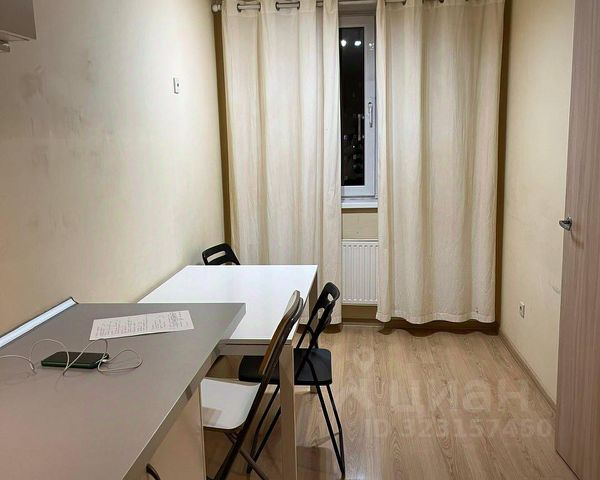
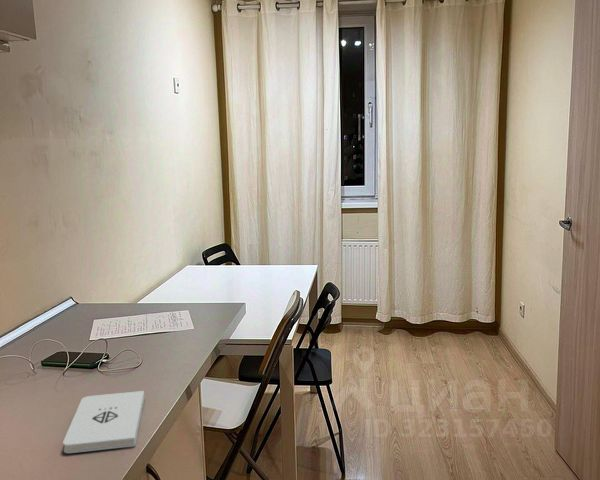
+ notepad [62,390,146,454]
